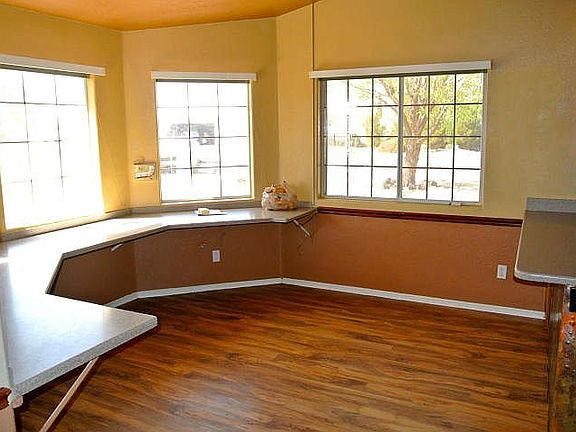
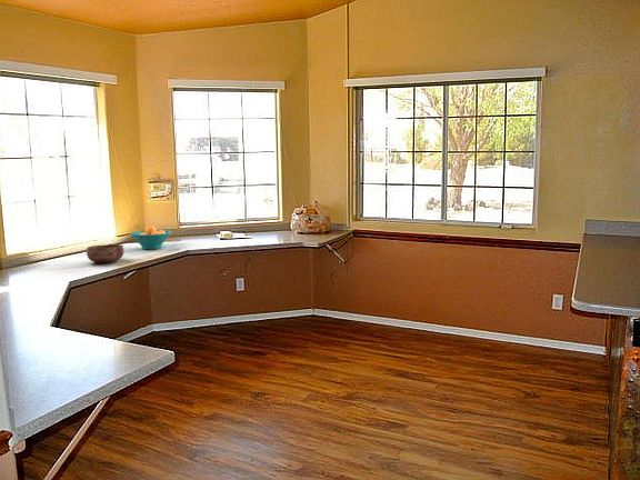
+ fruit bowl [129,224,172,250]
+ bowl [86,243,124,263]
